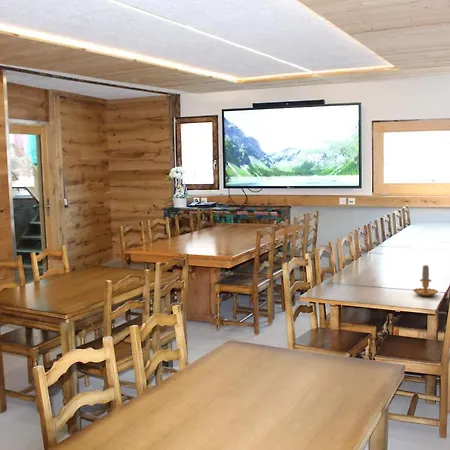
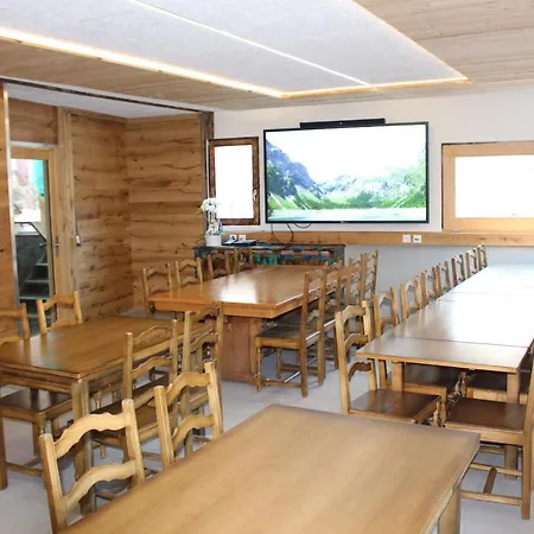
- candle [412,264,439,297]
